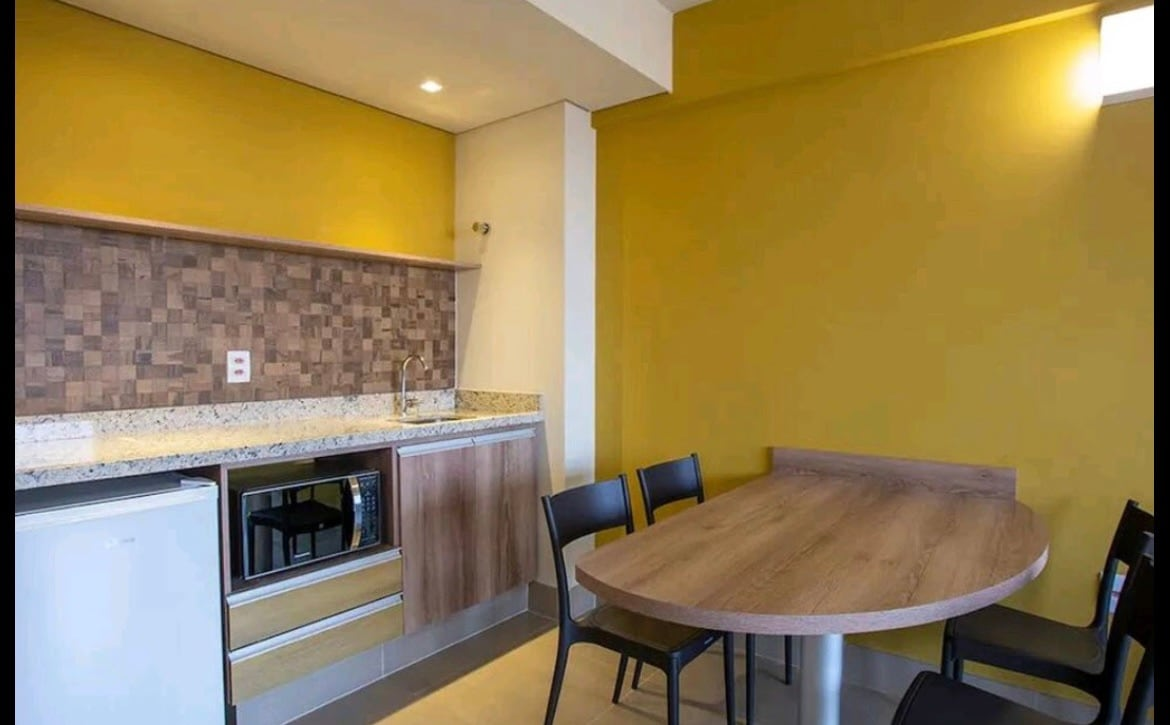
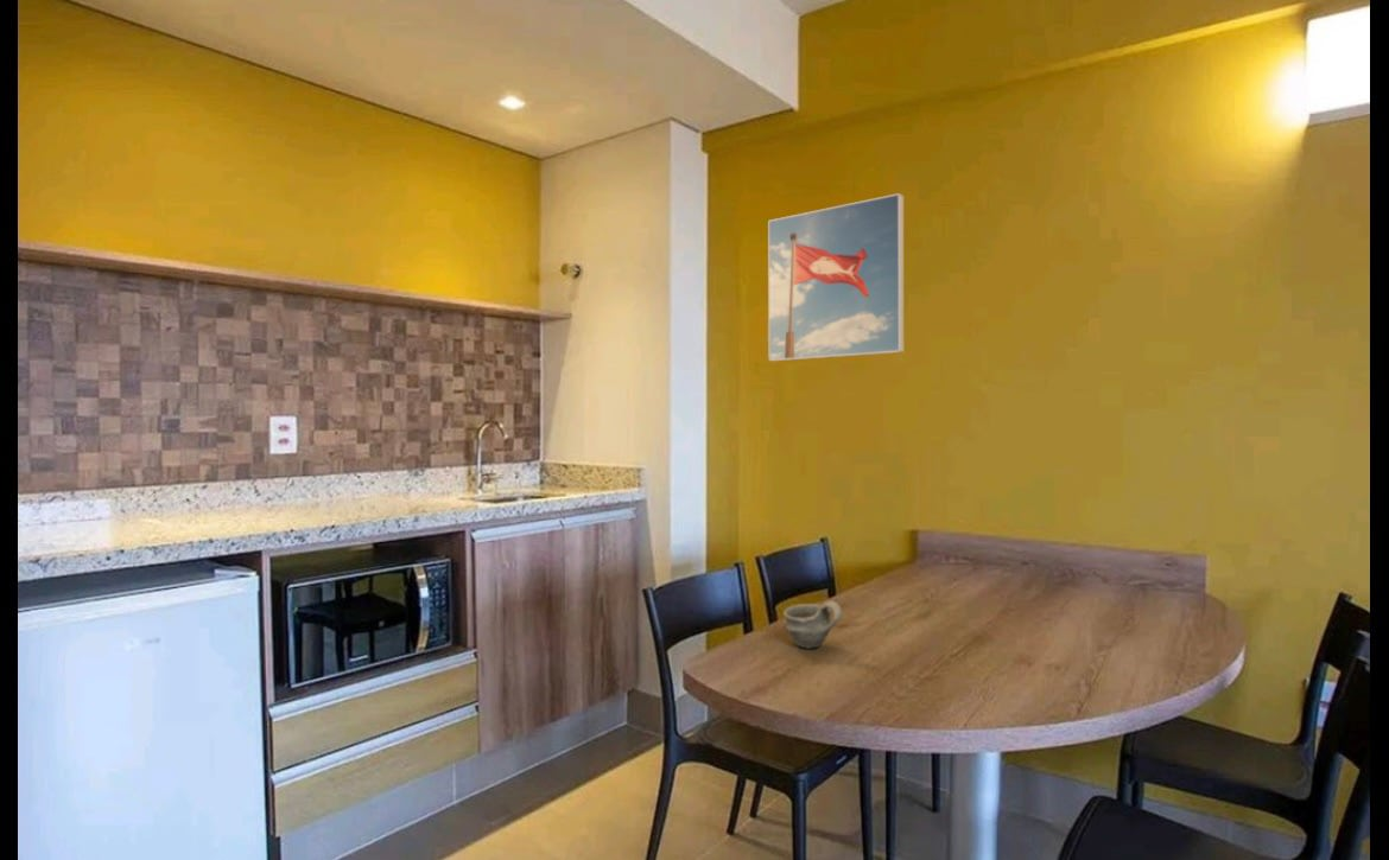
+ cup [782,599,843,650]
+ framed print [767,192,905,363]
